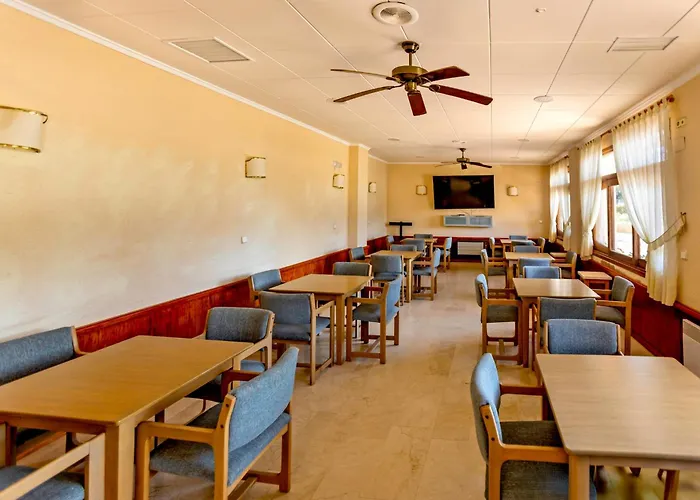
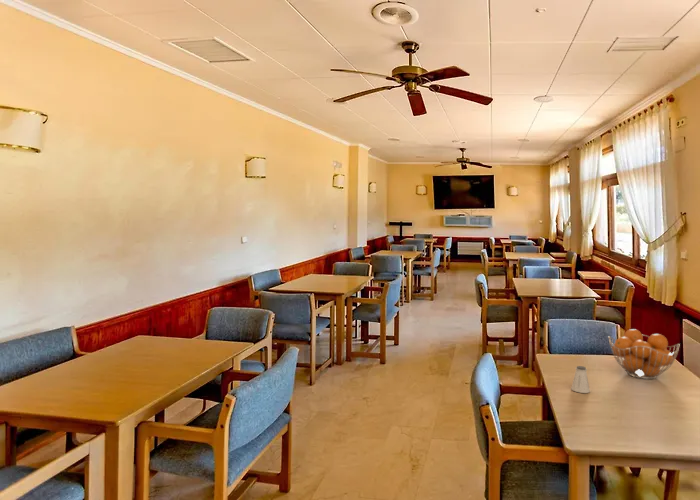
+ fruit basket [608,328,681,380]
+ saltshaker [570,365,591,394]
